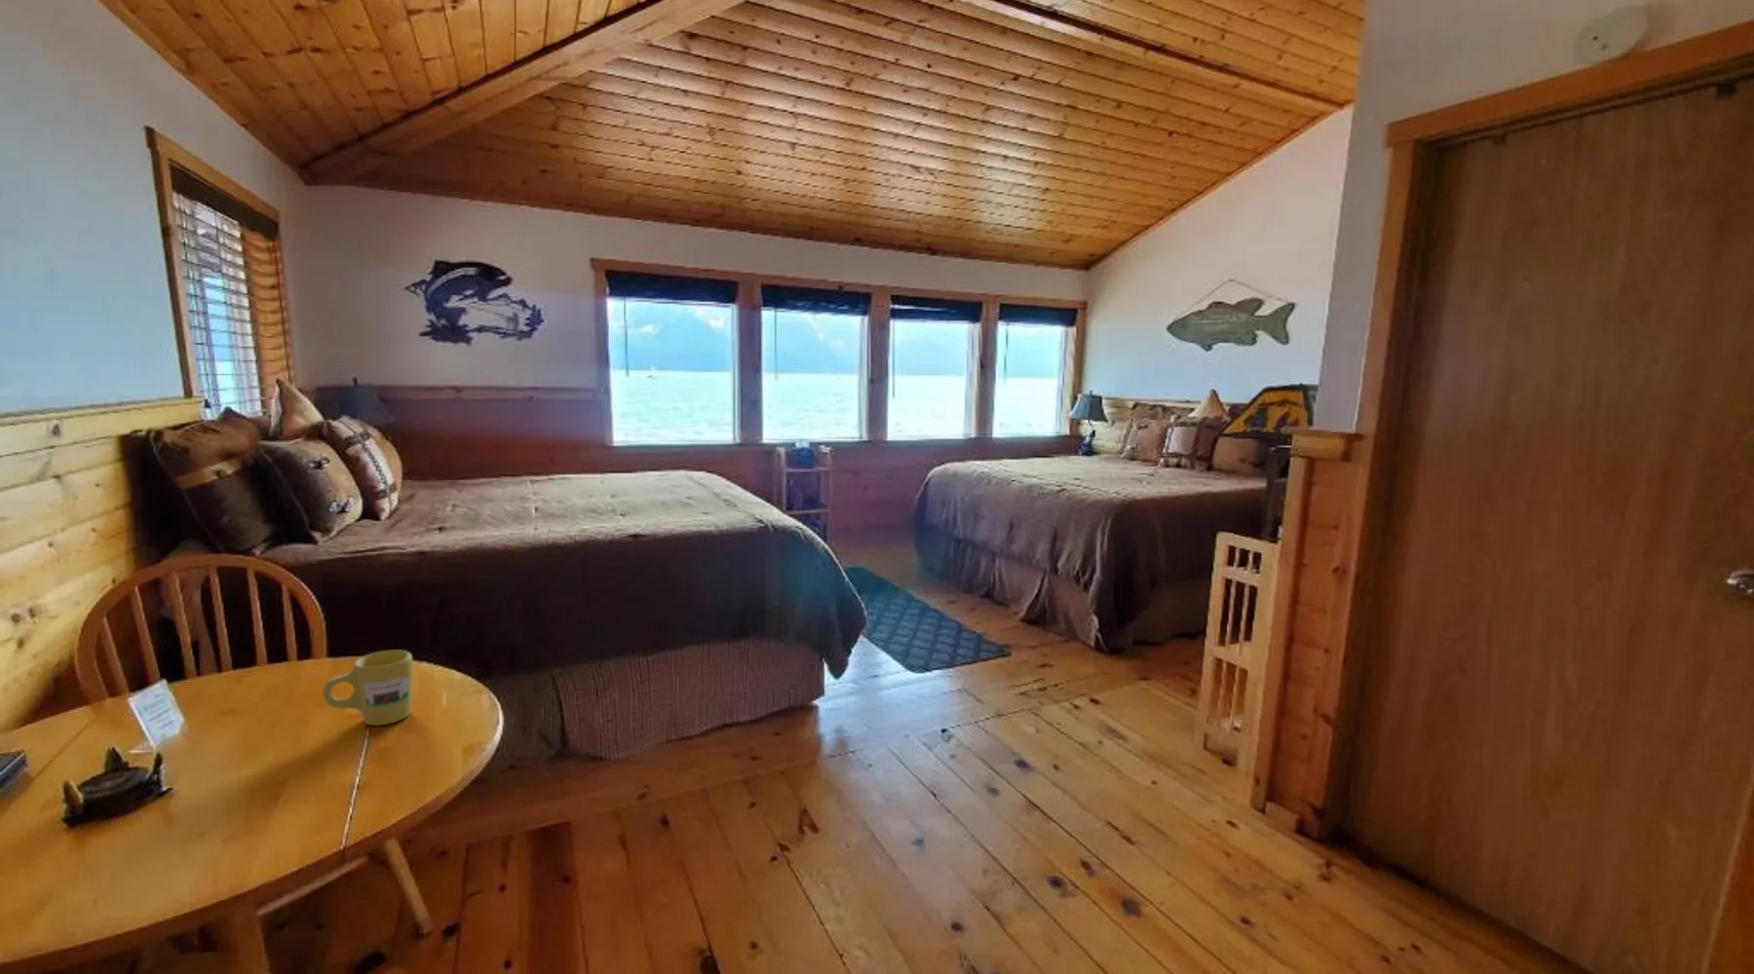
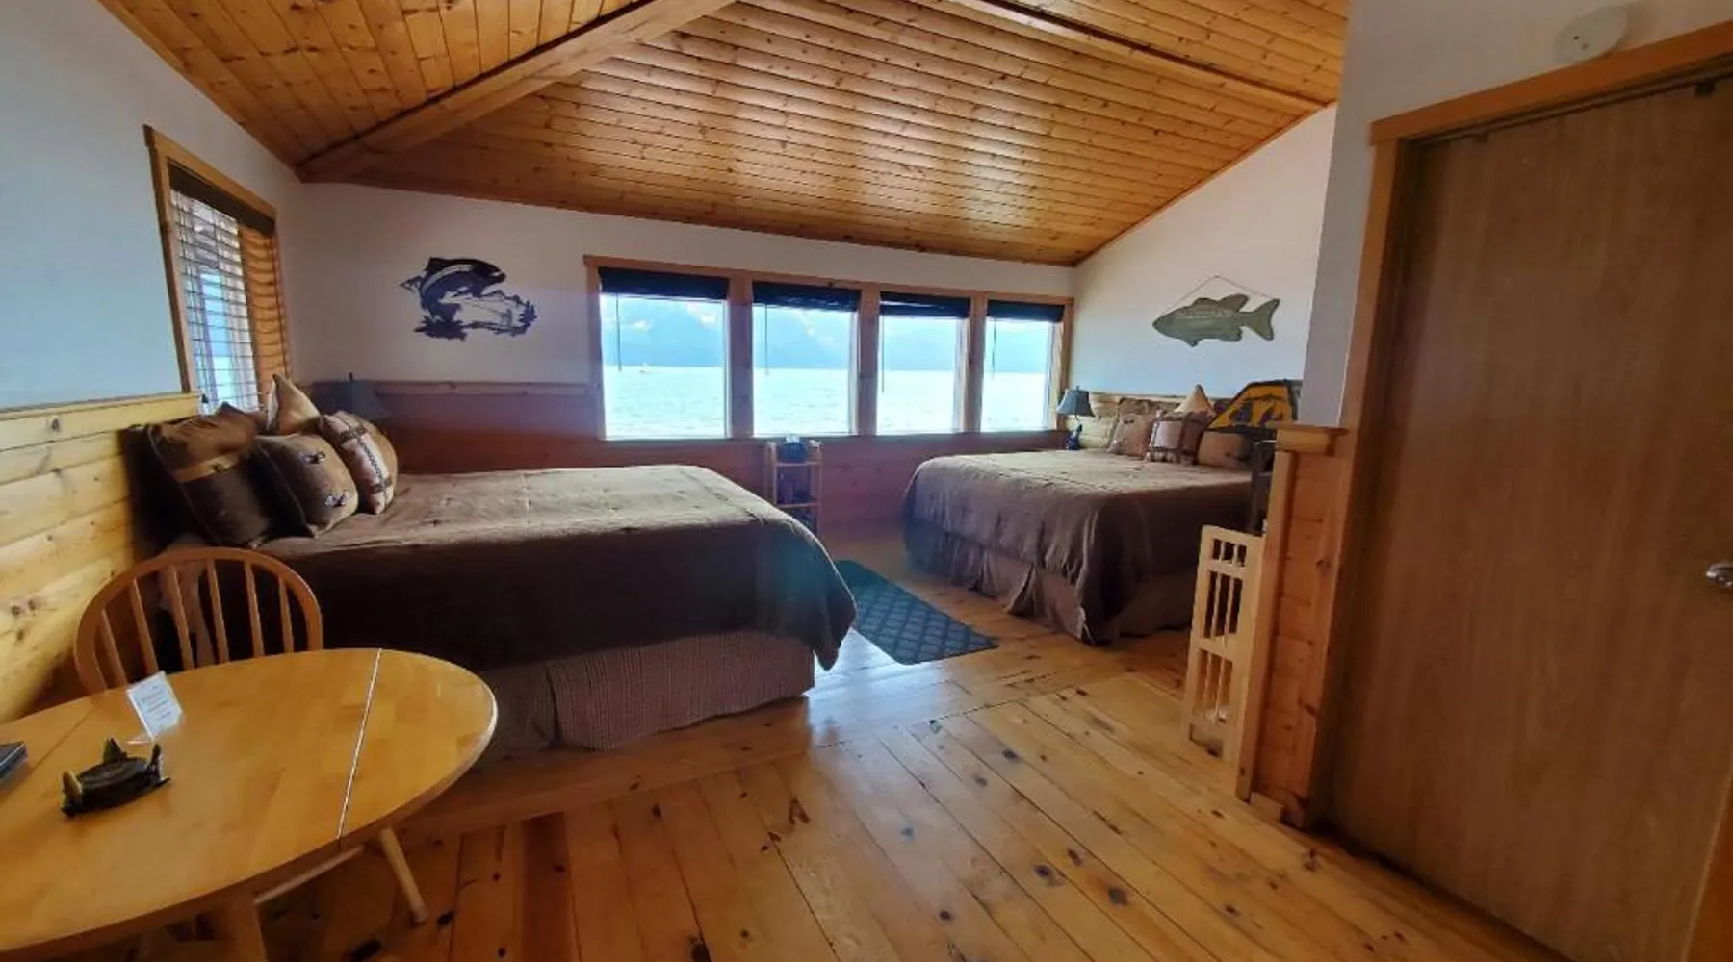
- mug [322,650,413,727]
